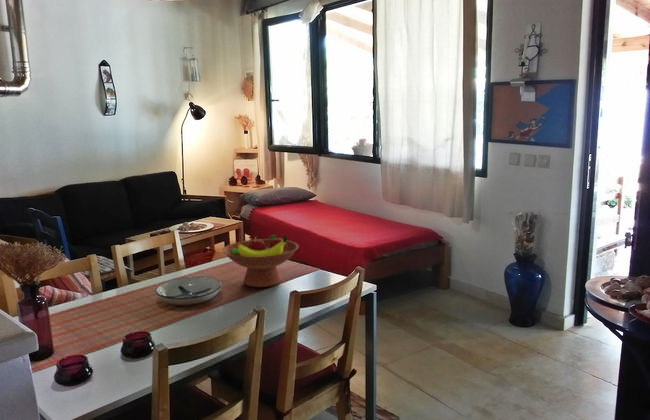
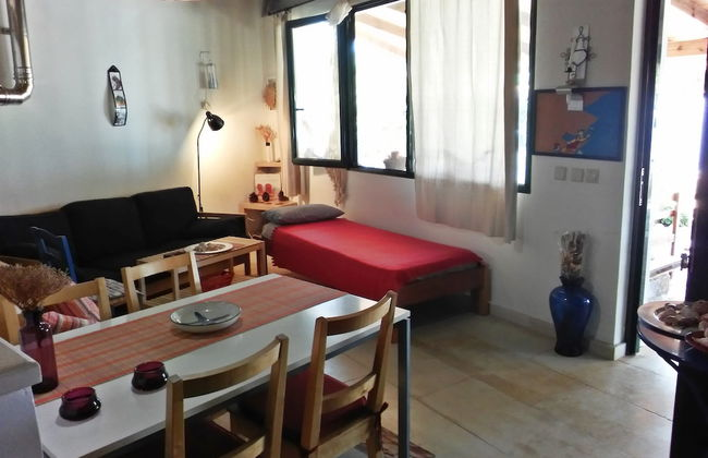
- fruit bowl [222,234,300,288]
